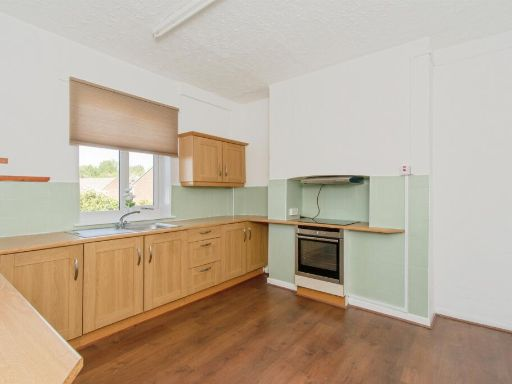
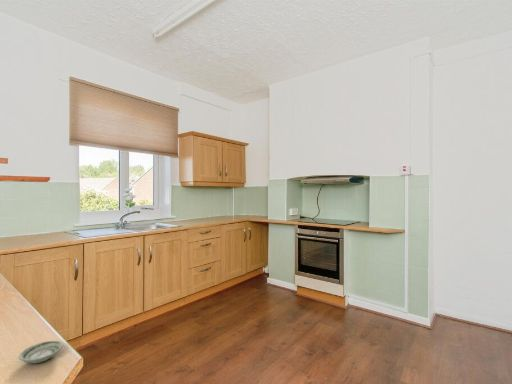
+ saucer [18,340,64,364]
